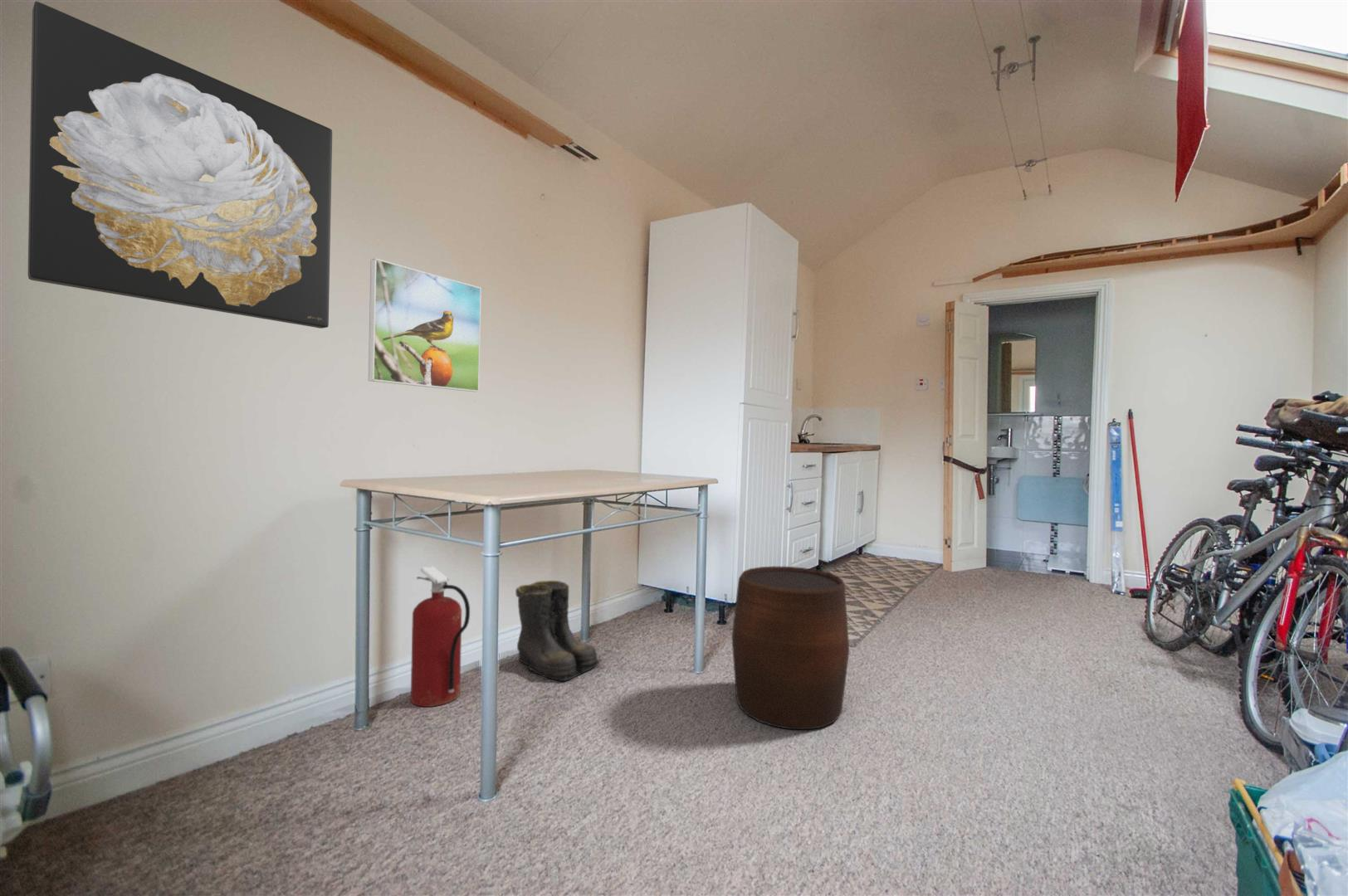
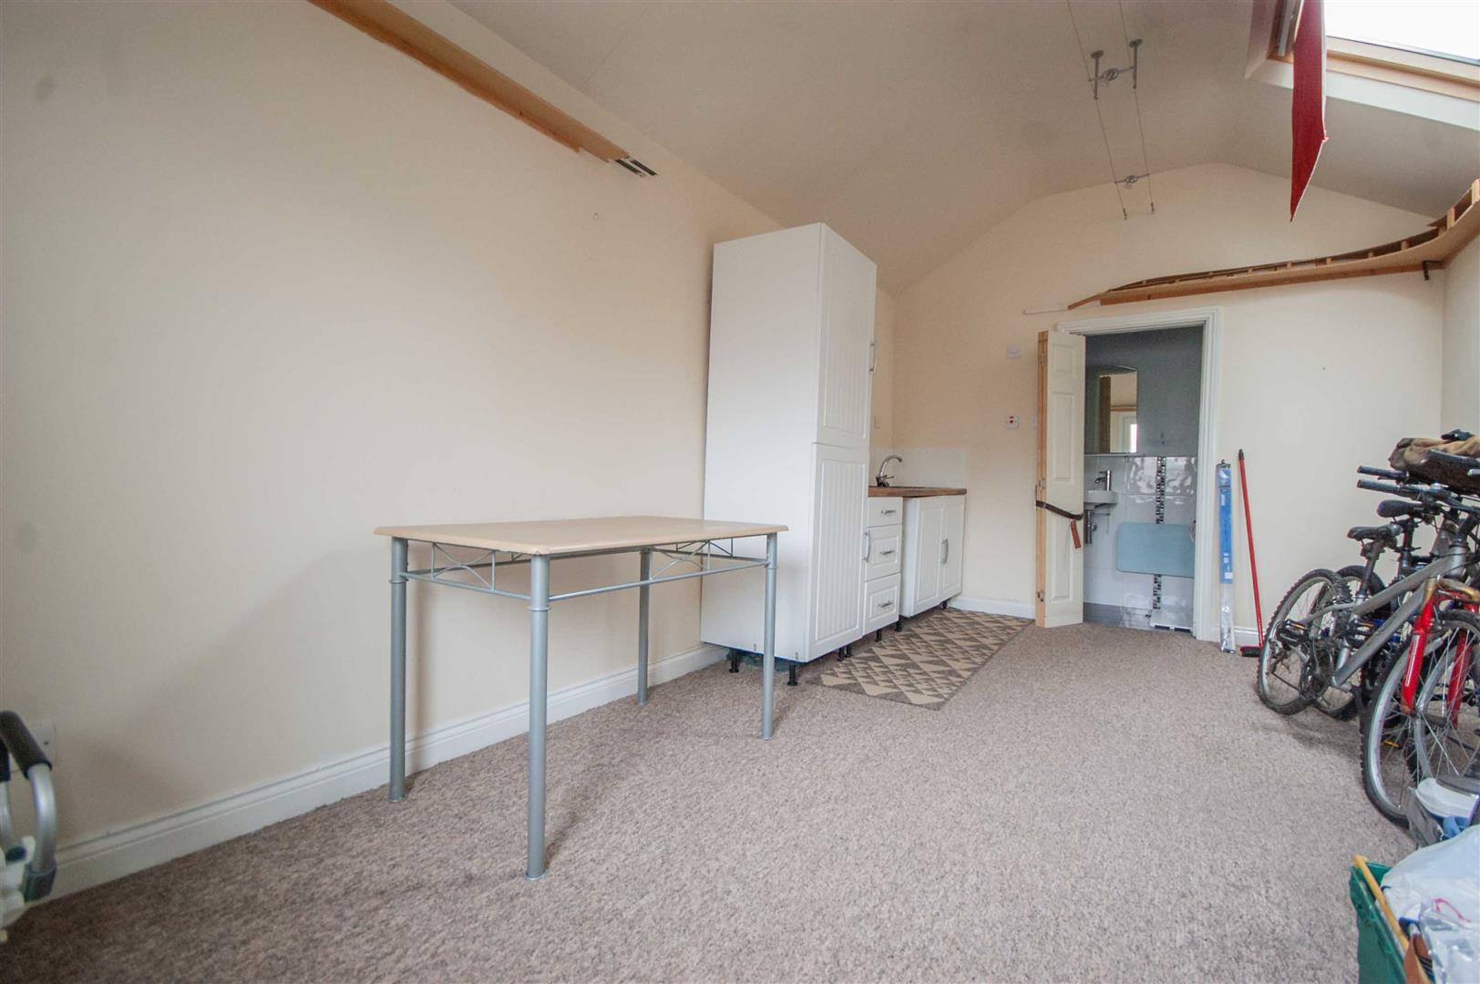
- wall art [27,1,333,329]
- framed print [368,257,482,392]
- fire extinguisher [410,565,471,708]
- boots [515,580,603,682]
- stool [731,566,850,731]
